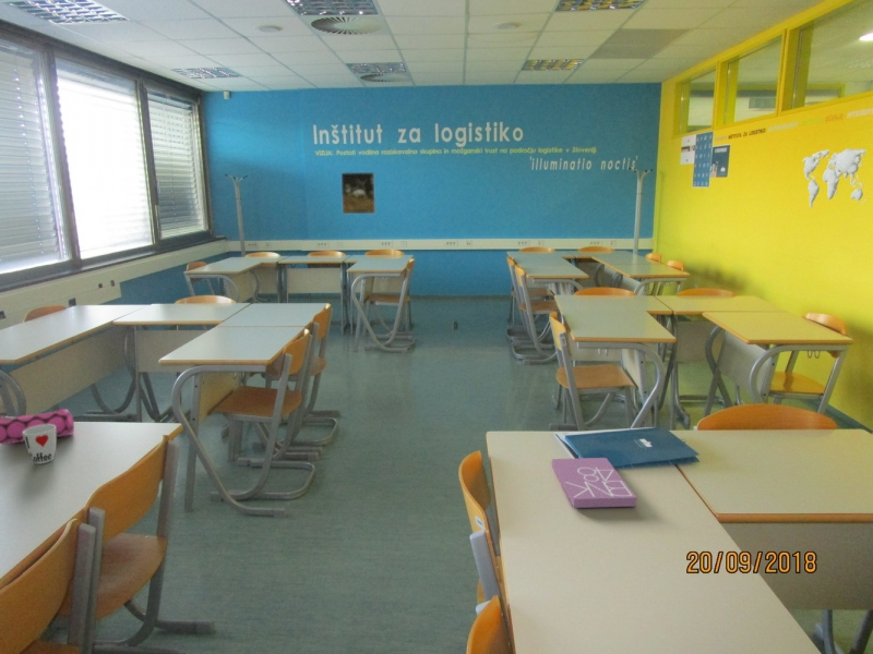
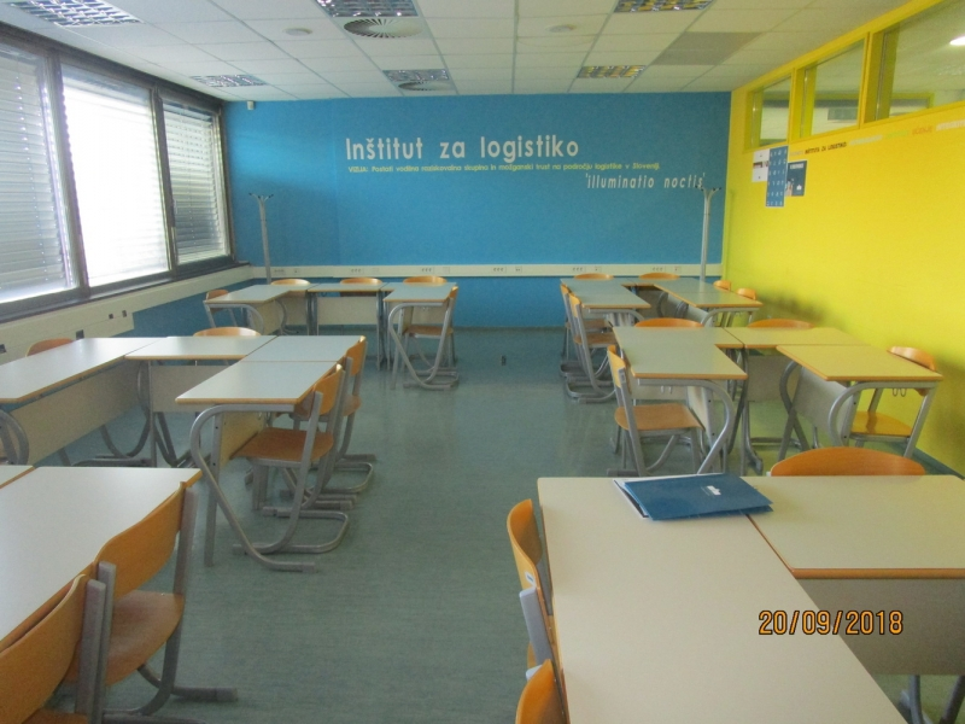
- book [551,457,637,509]
- world map [802,147,868,209]
- pencil case [0,408,75,446]
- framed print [340,171,376,215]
- cup [23,424,58,465]
